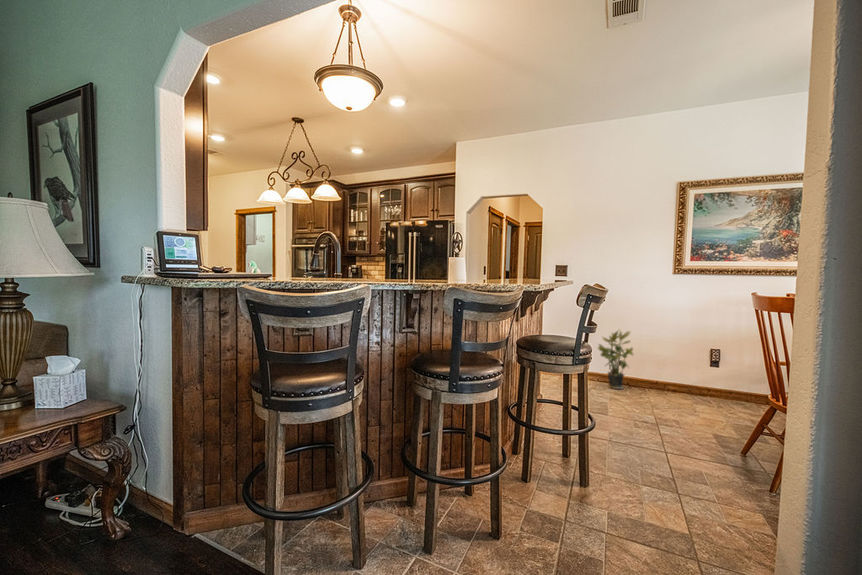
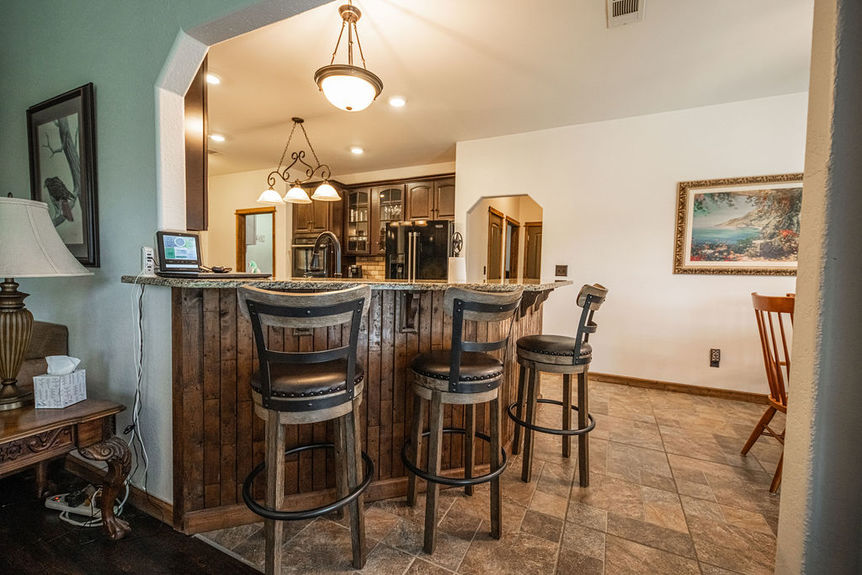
- potted plant [597,328,634,390]
